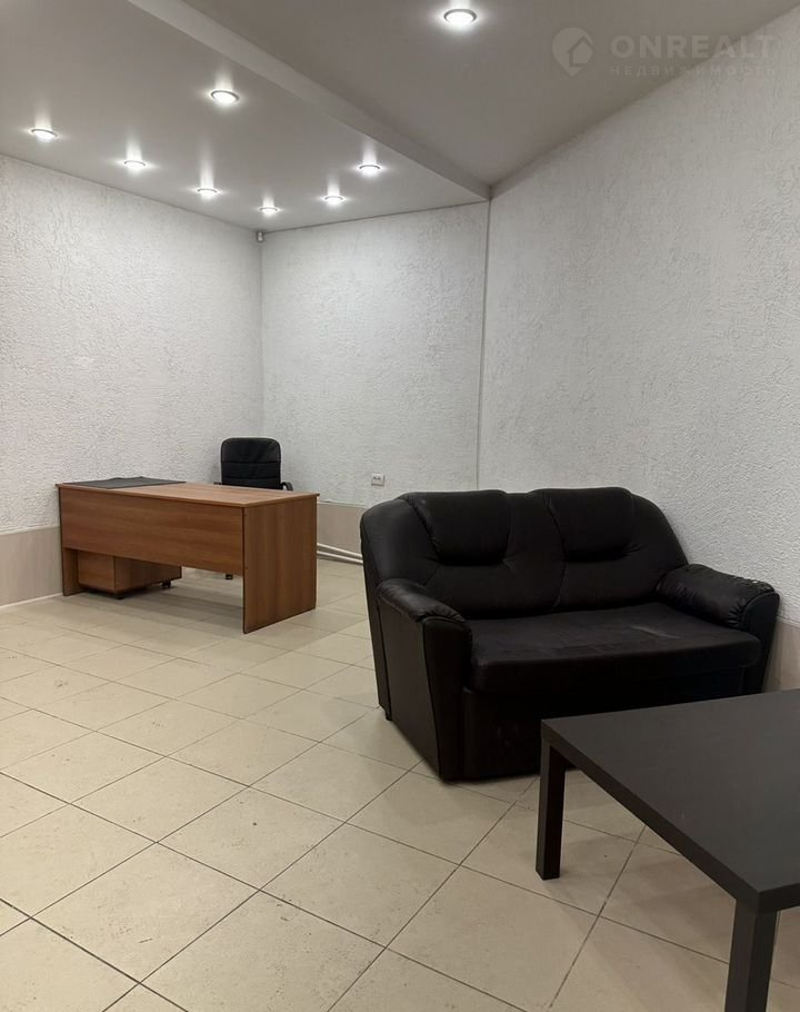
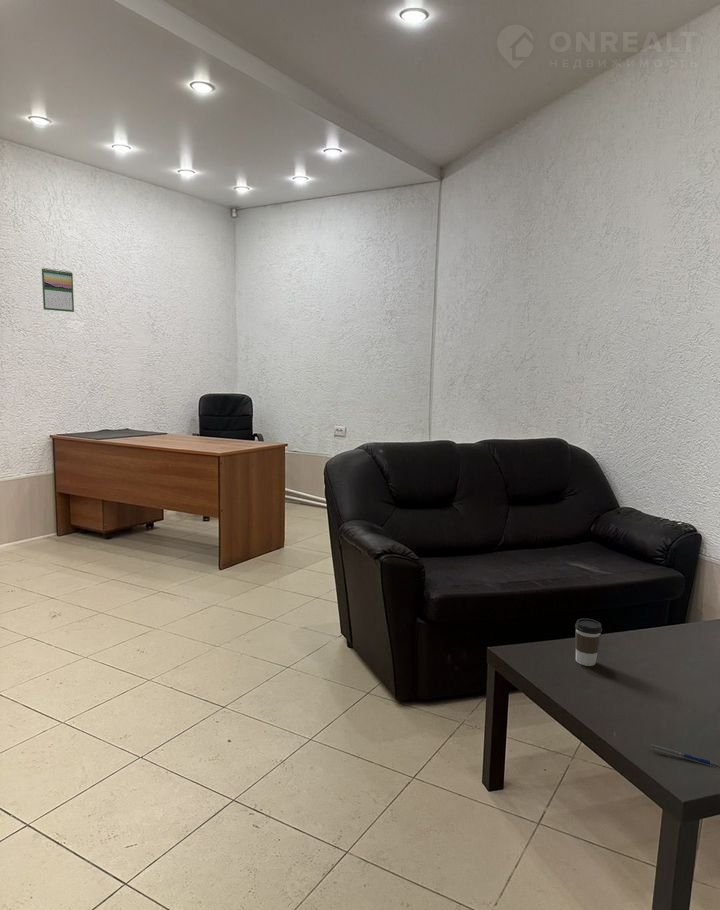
+ calendar [41,267,75,313]
+ pen [650,743,720,769]
+ coffee cup [574,617,603,667]
